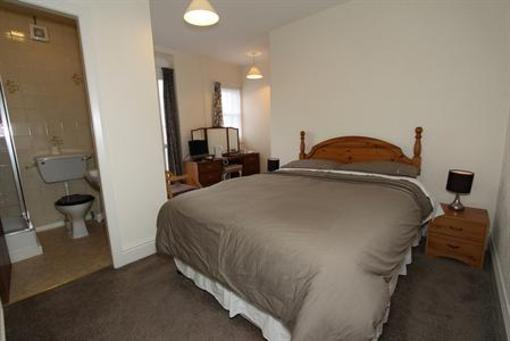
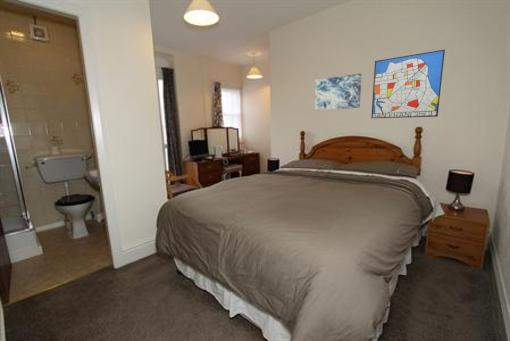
+ wall art [370,49,446,119]
+ wall art [314,73,363,111]
